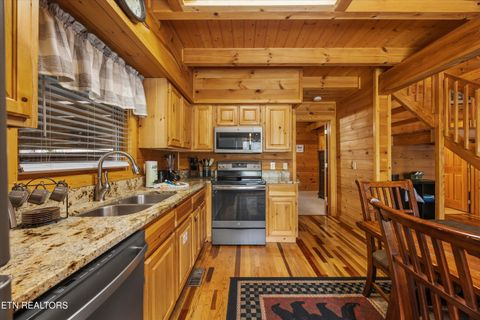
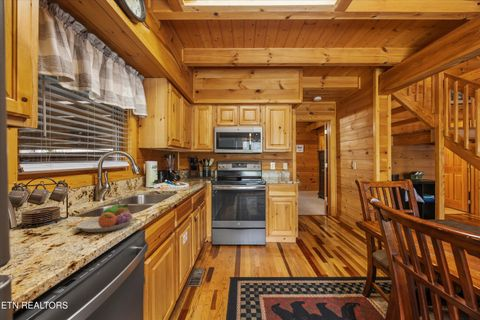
+ fruit bowl [75,203,135,233]
